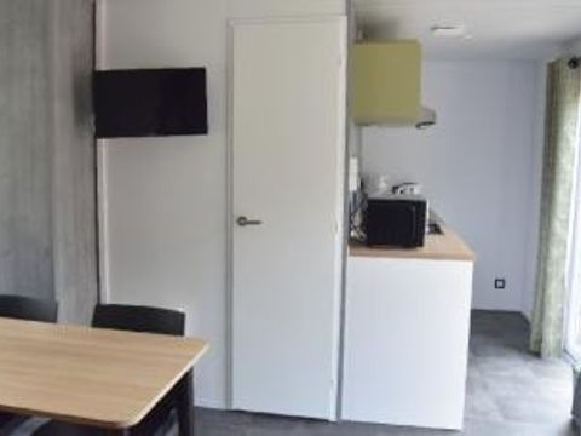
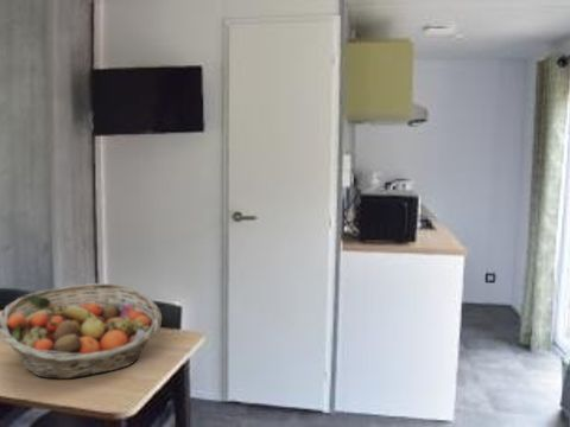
+ fruit basket [0,282,163,381]
